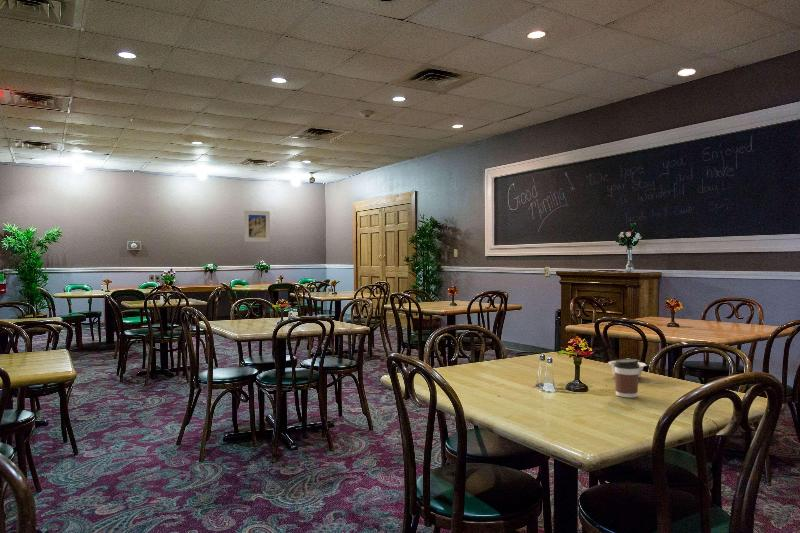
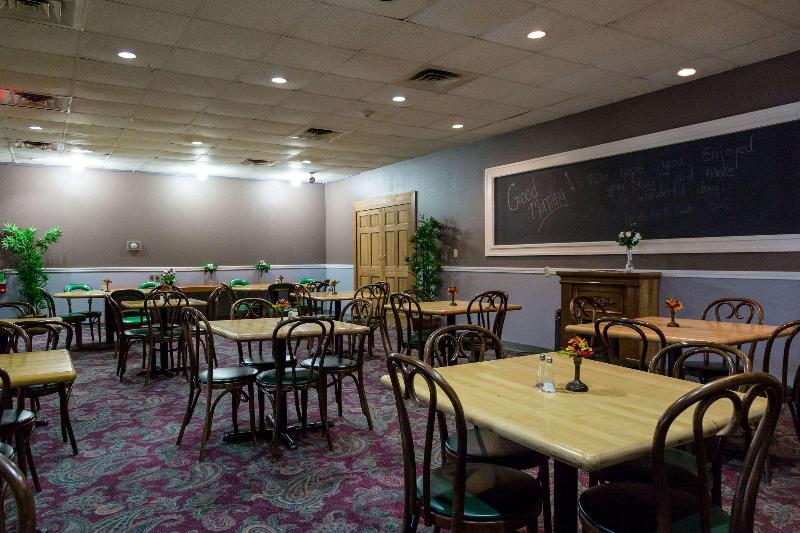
- legume [607,360,653,378]
- coffee cup [614,358,639,398]
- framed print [243,210,271,243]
